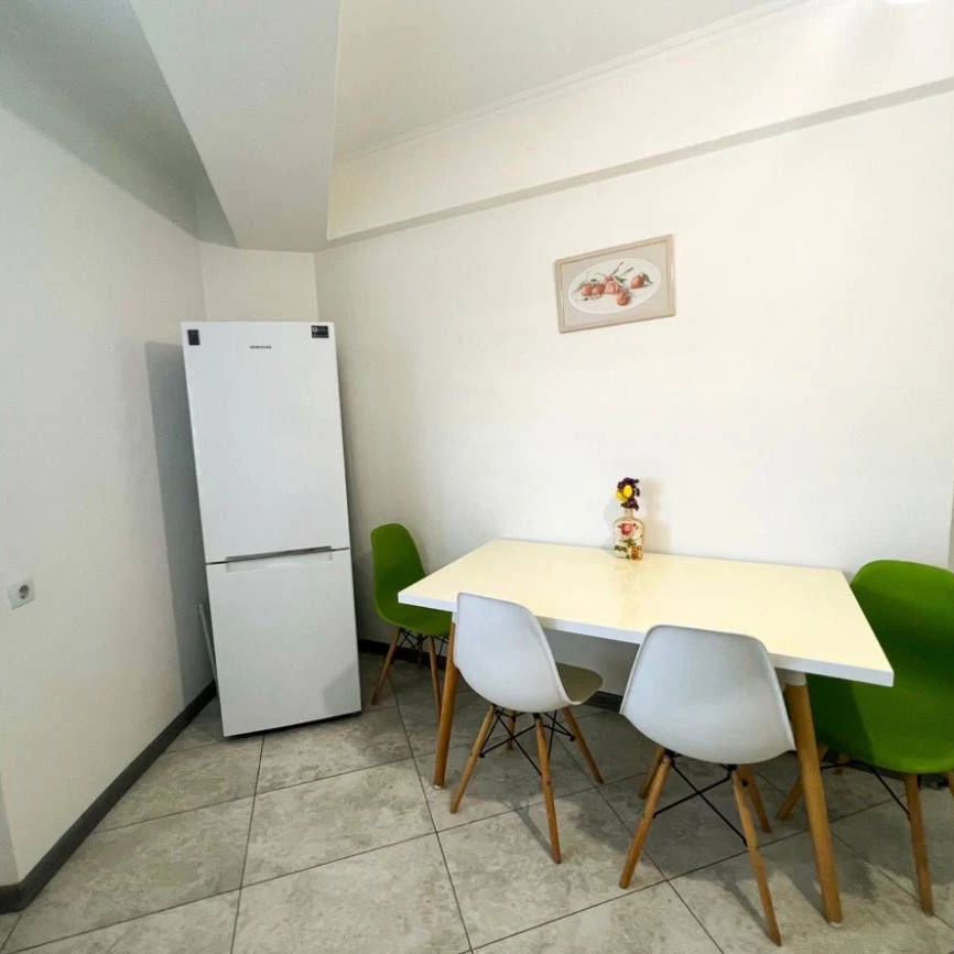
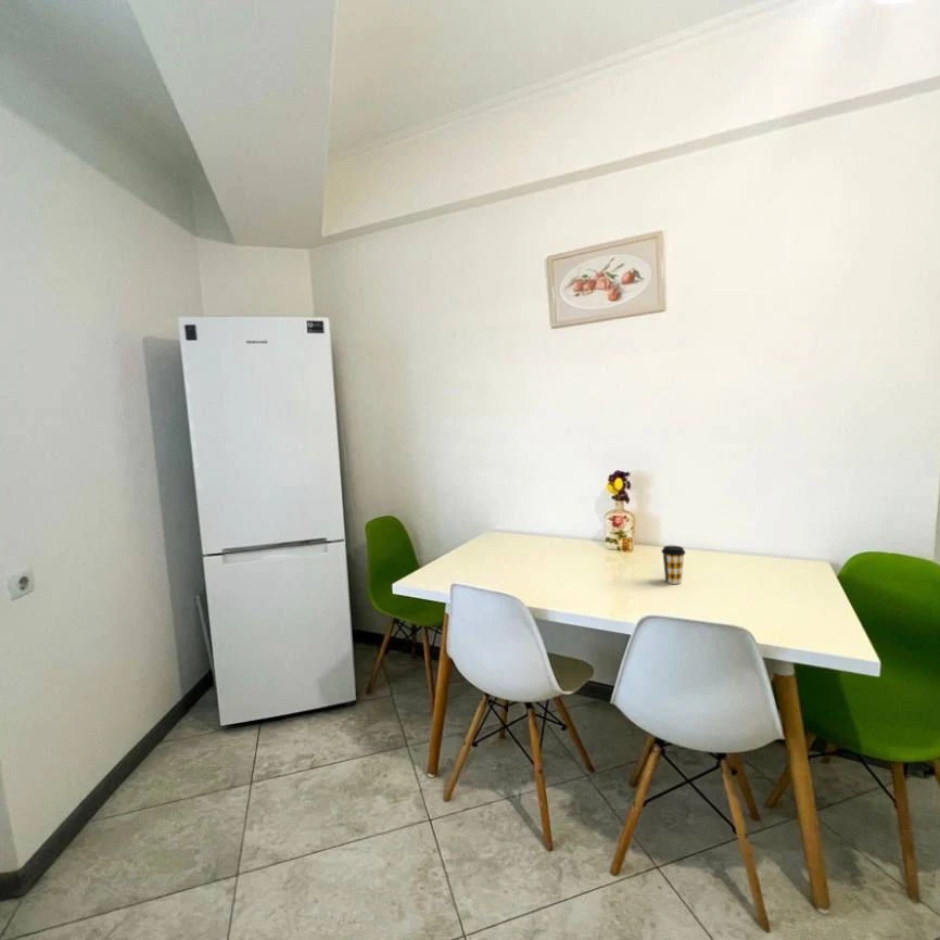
+ coffee cup [660,545,687,585]
